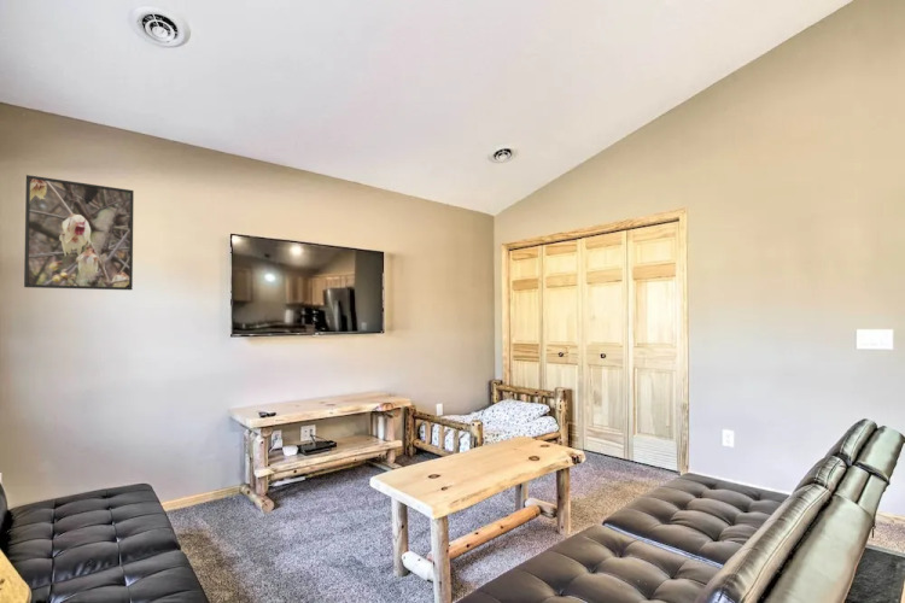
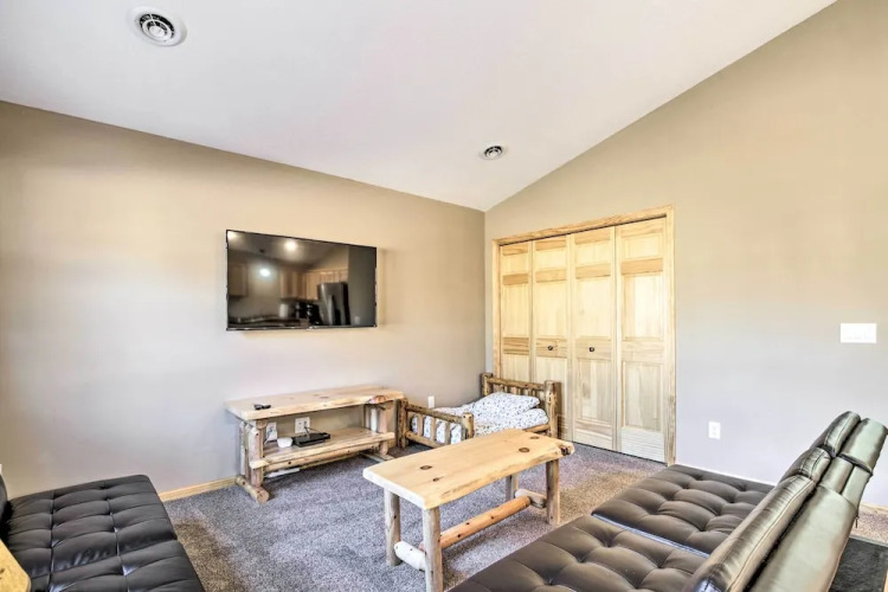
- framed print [23,174,135,291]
